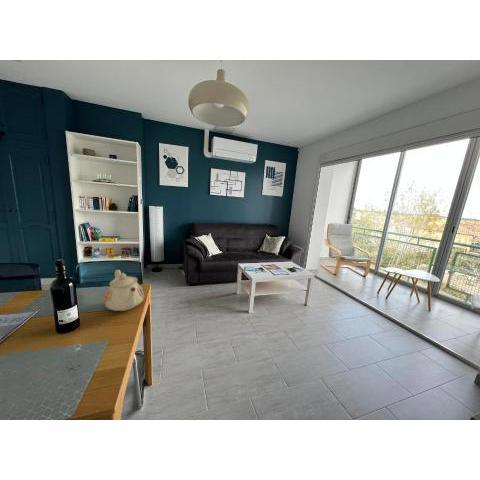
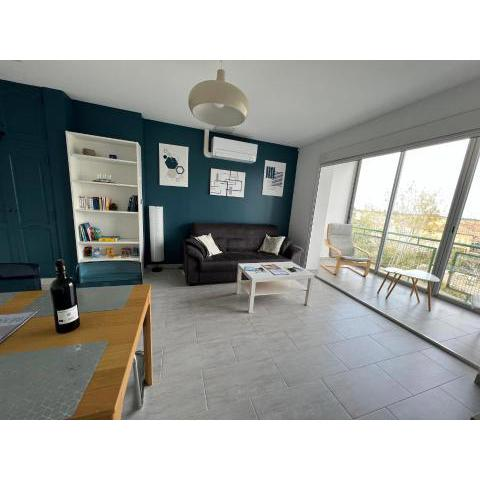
- teapot [103,269,145,312]
